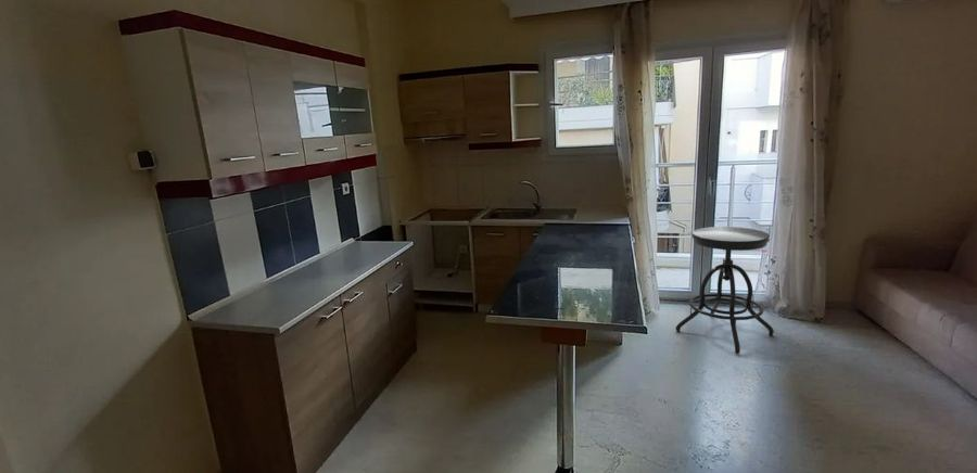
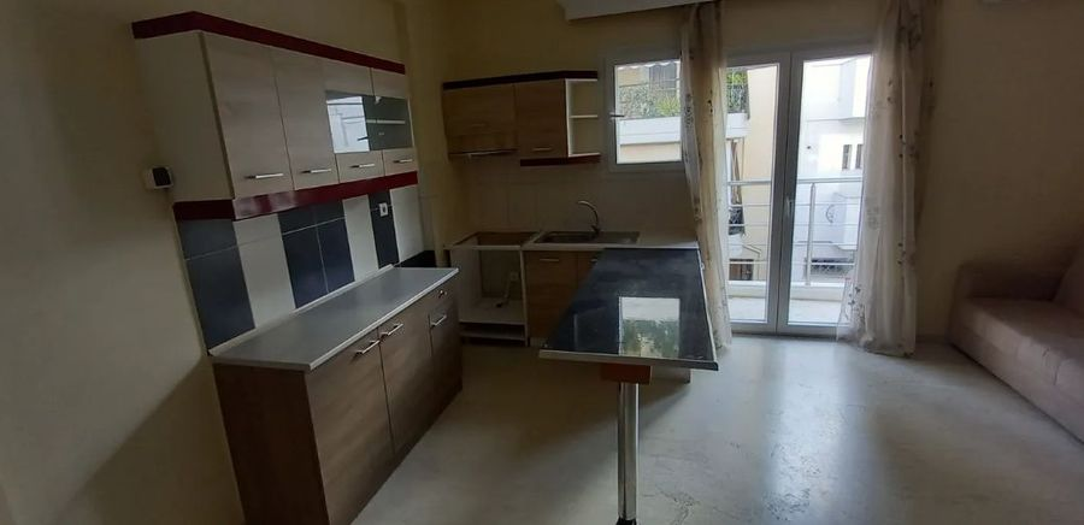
- stool [675,226,775,355]
